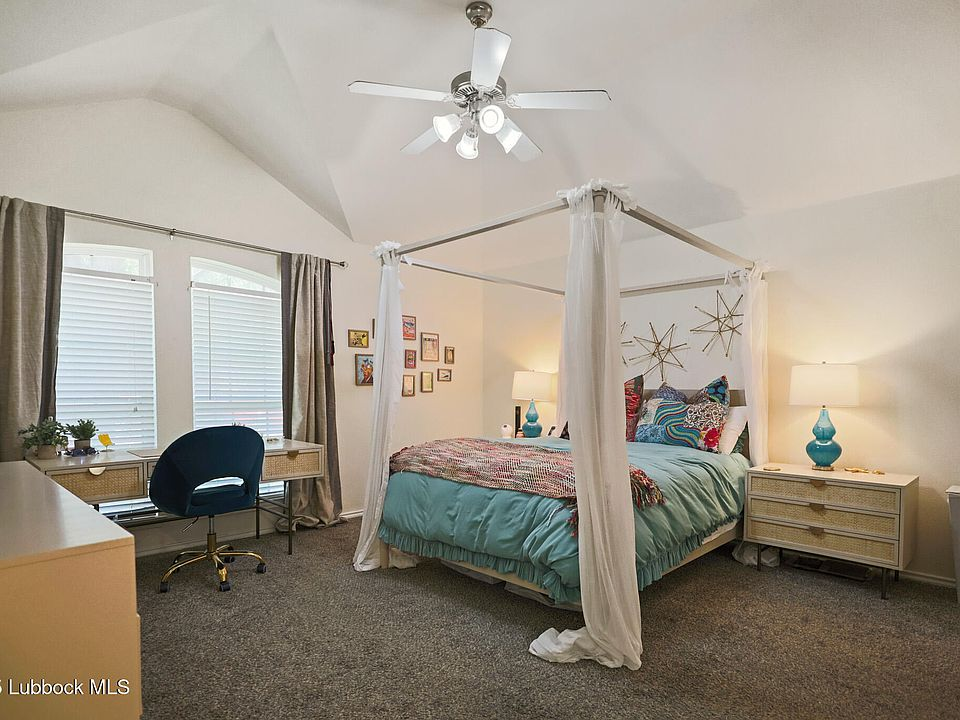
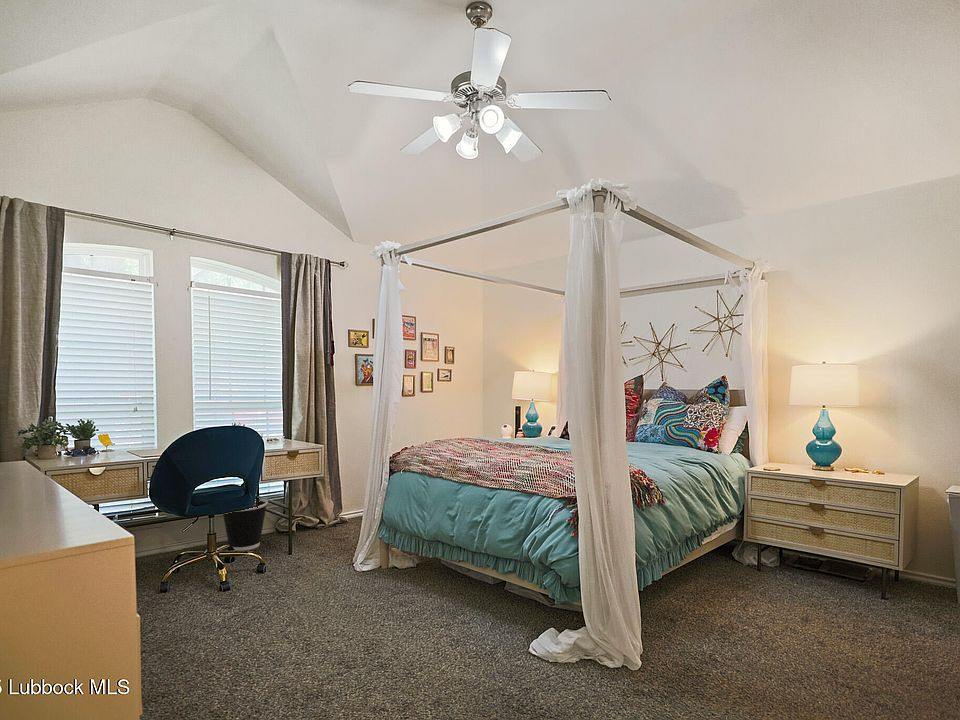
+ wastebasket [222,497,269,552]
